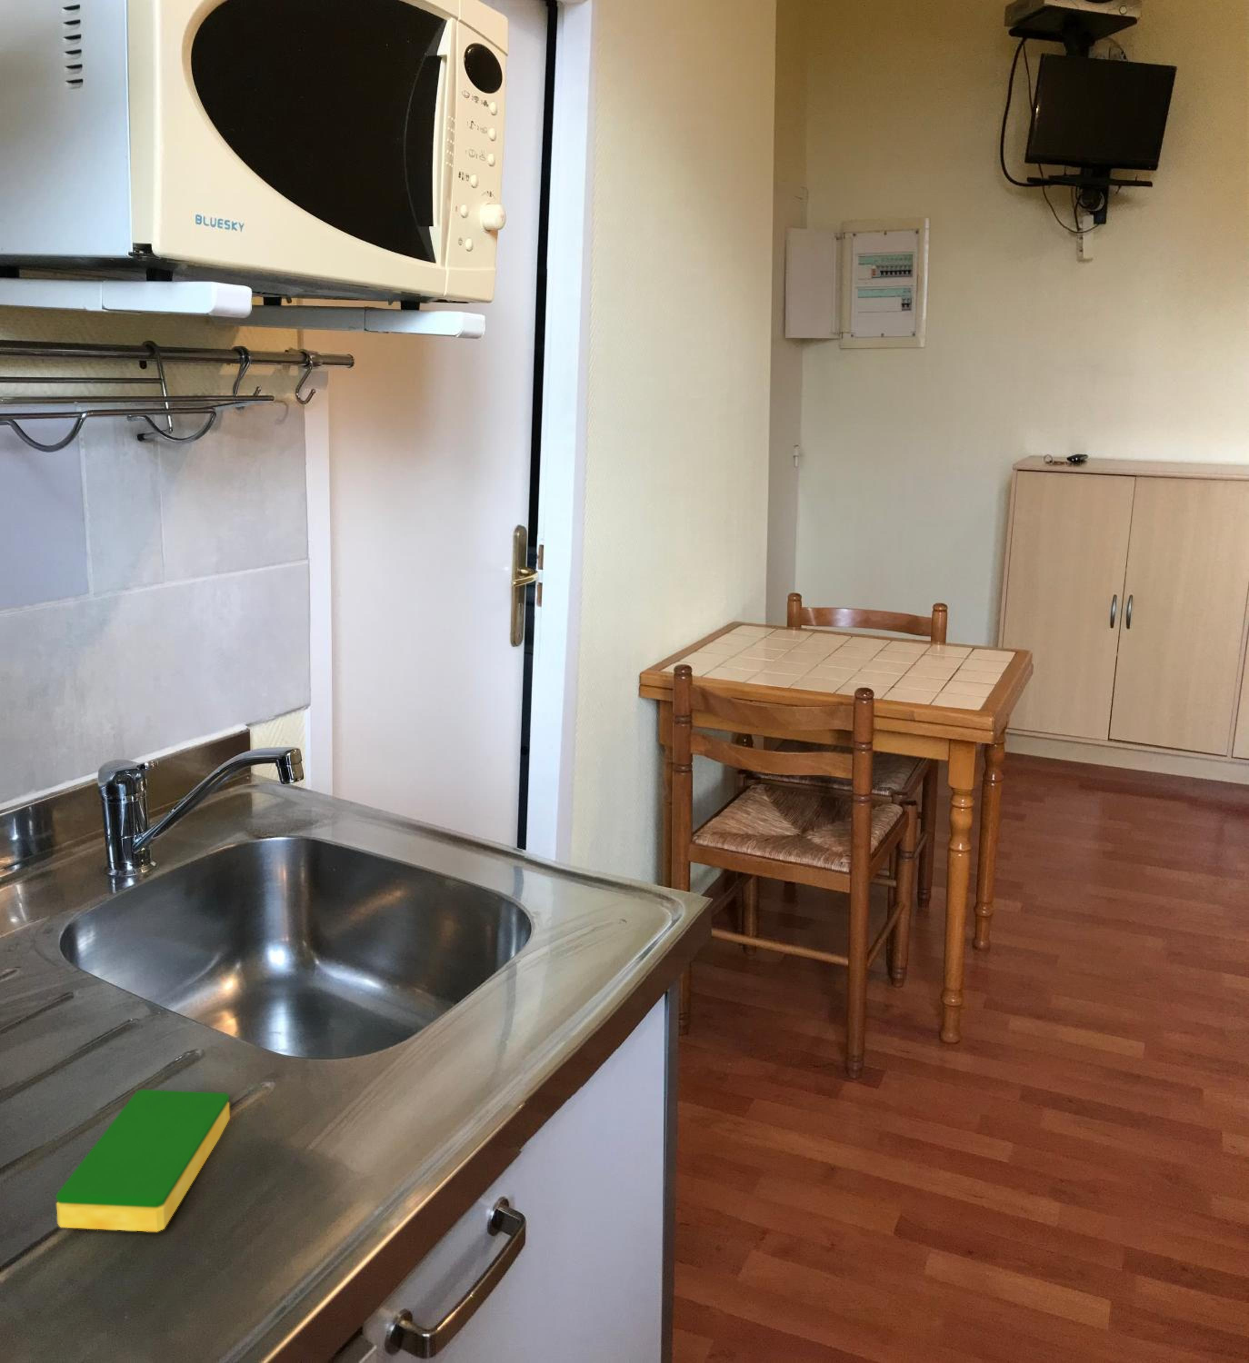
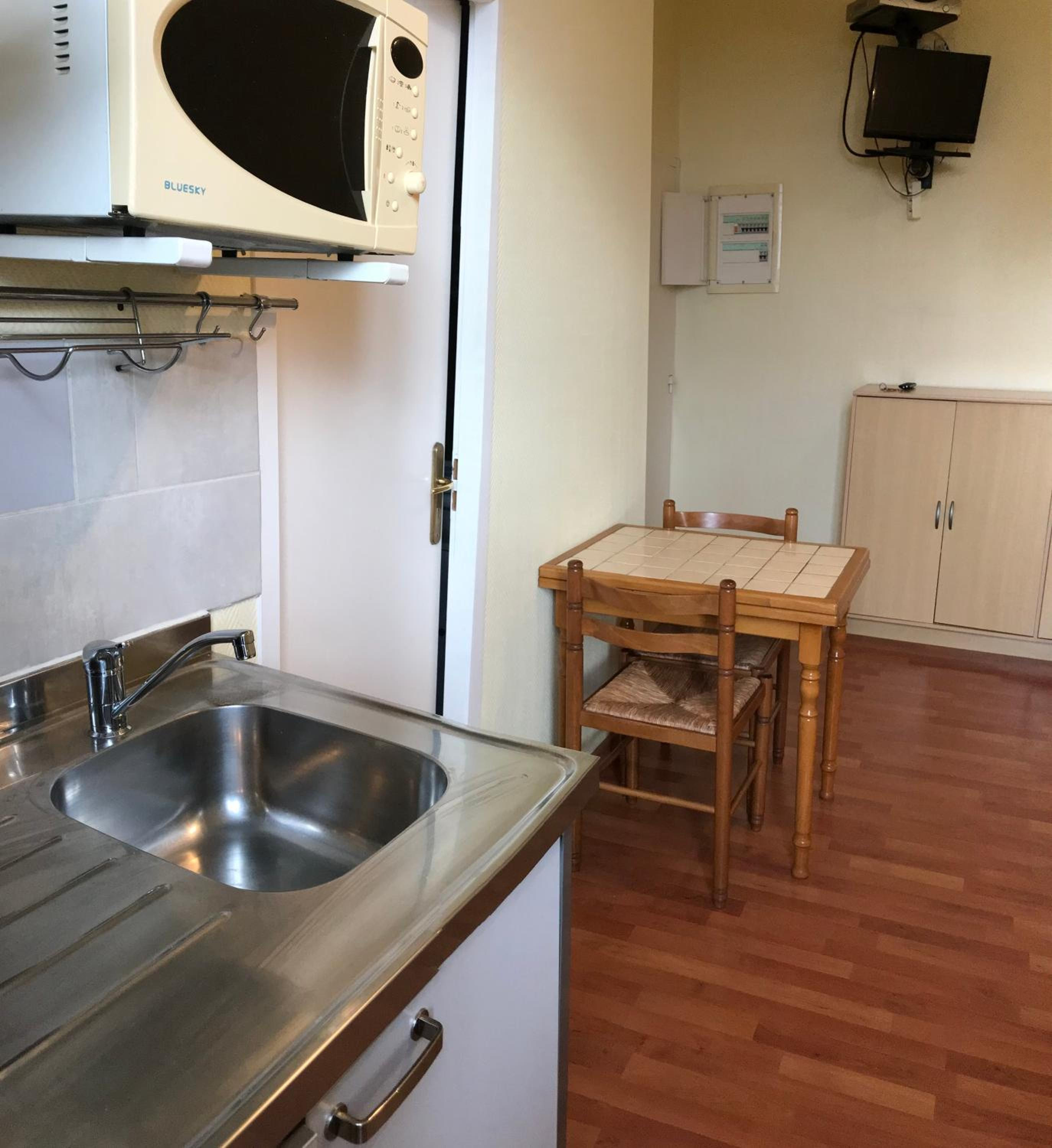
- dish sponge [56,1089,230,1232]
